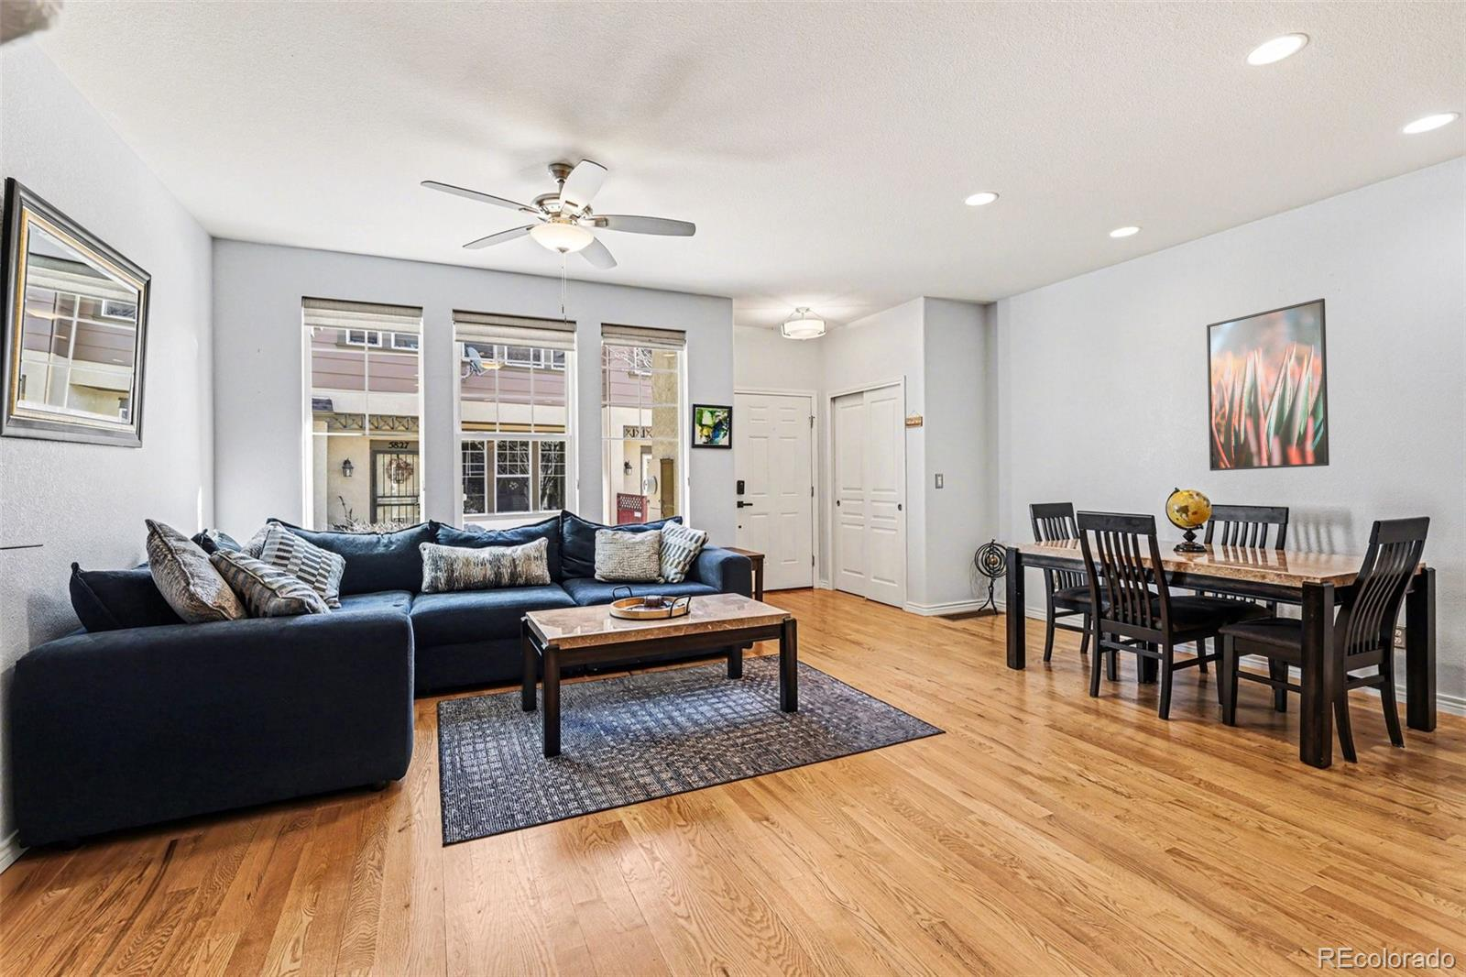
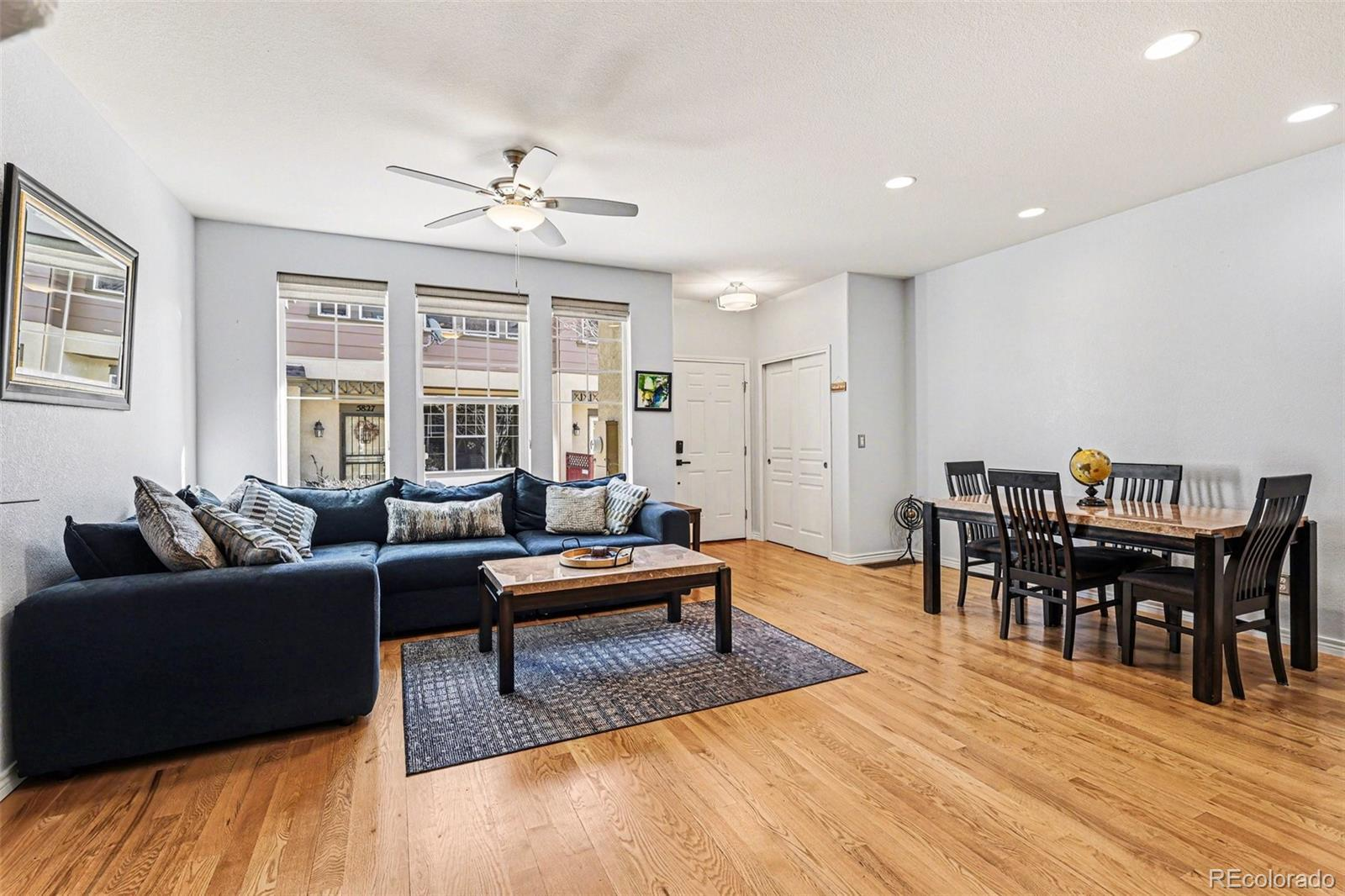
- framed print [1205,297,1331,472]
